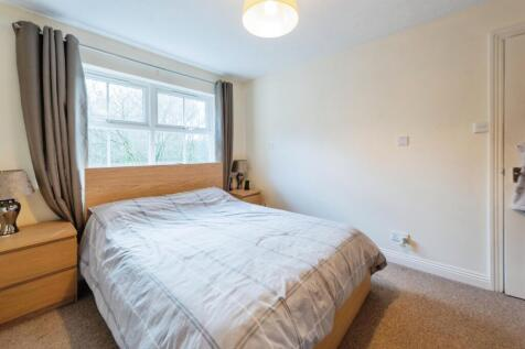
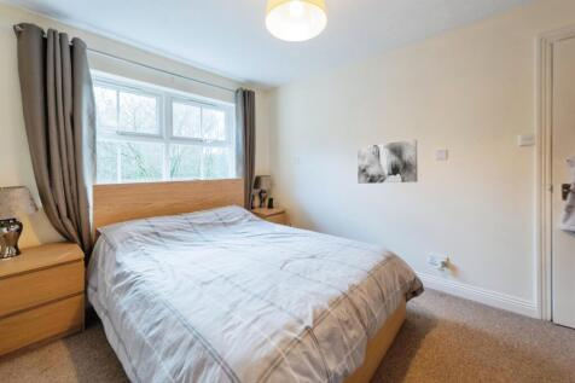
+ wall art [356,139,418,185]
